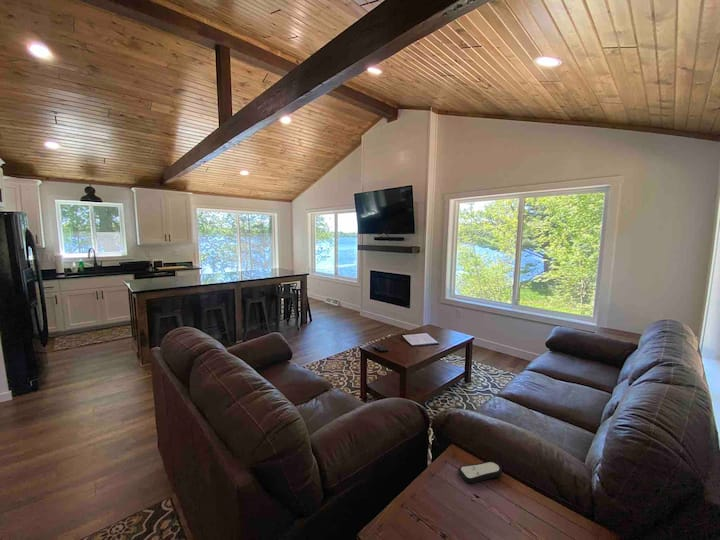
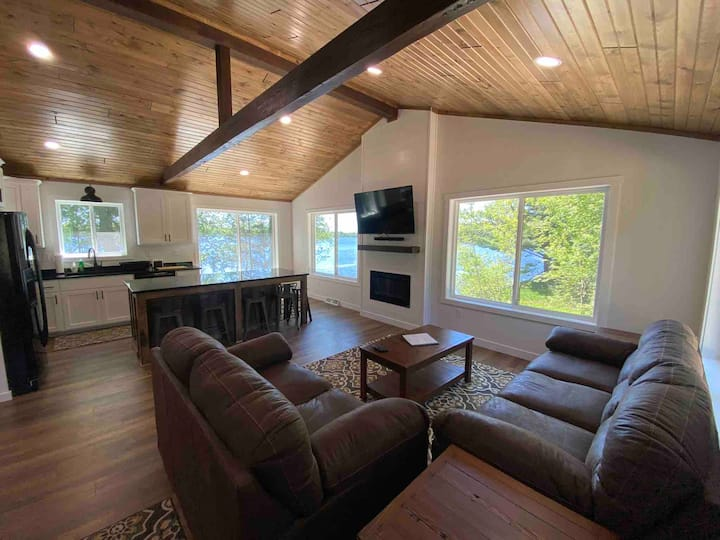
- remote control [457,461,503,484]
